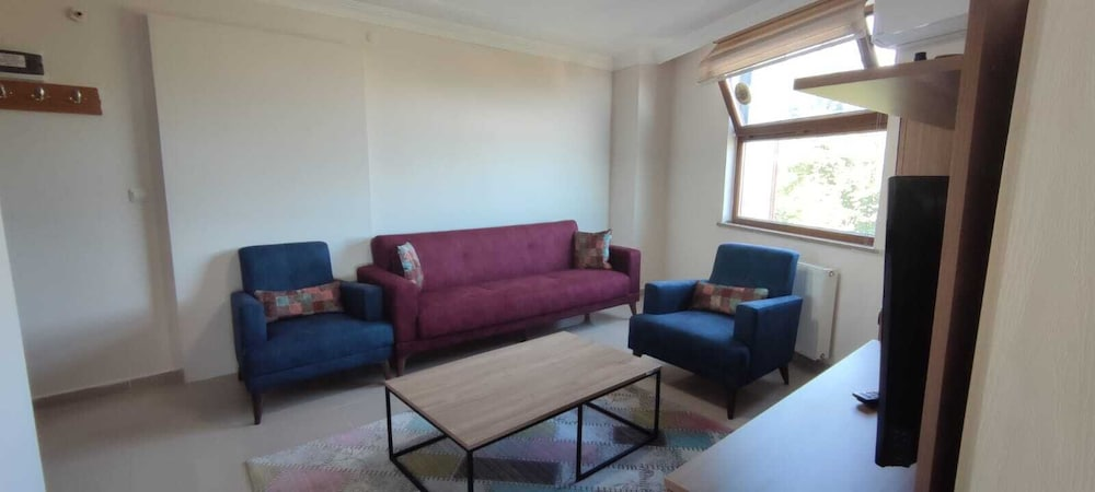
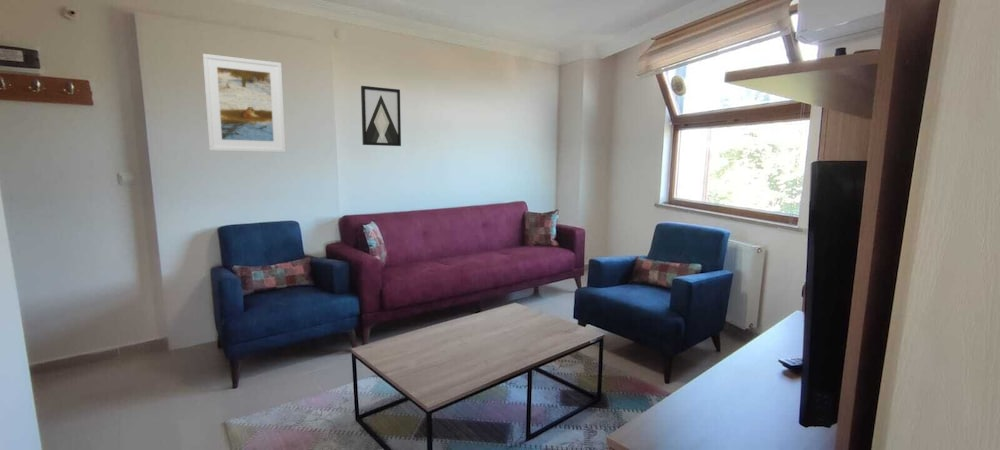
+ wall art [360,85,402,147]
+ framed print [202,53,287,153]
